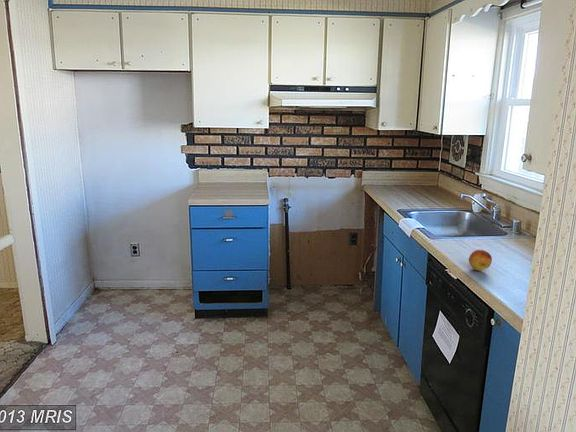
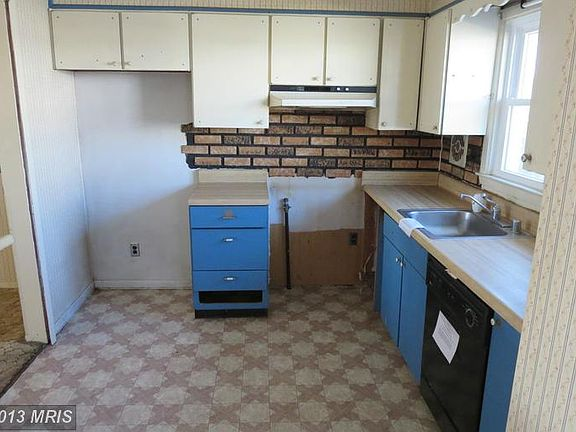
- fruit [468,249,493,271]
